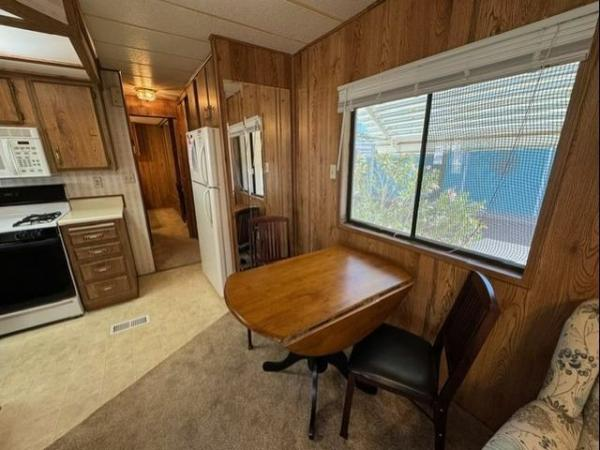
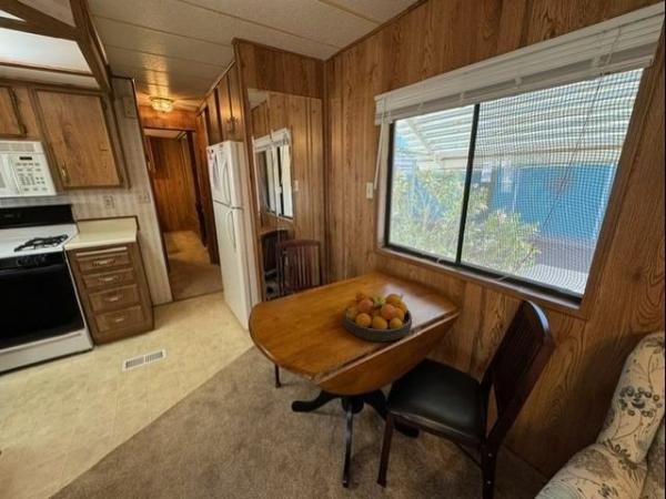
+ fruit bowl [342,288,413,343]
